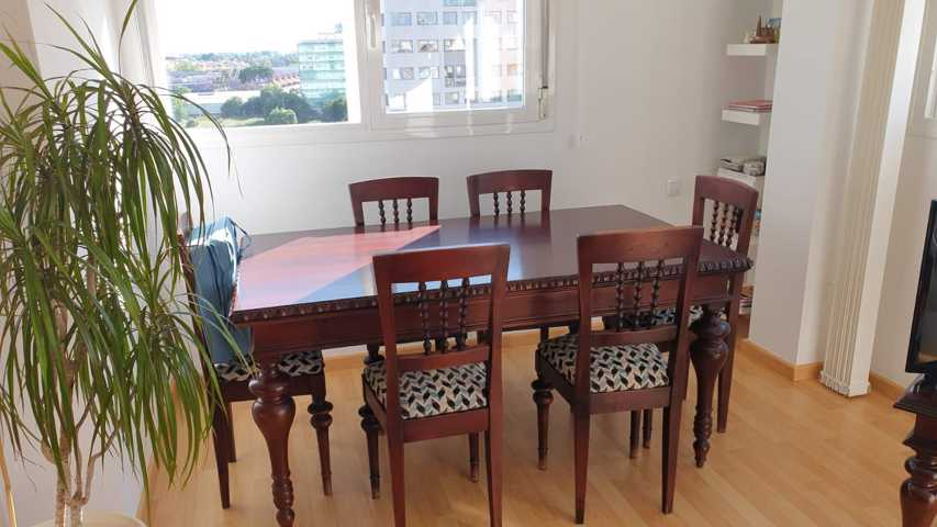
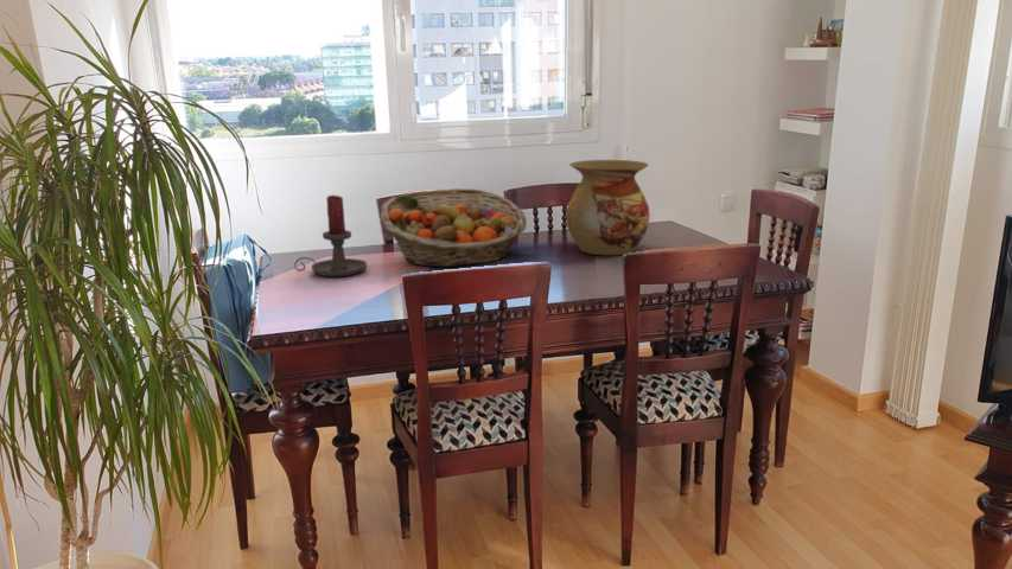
+ fruit basket [380,187,528,268]
+ candle holder [293,194,368,277]
+ vase [565,159,651,256]
